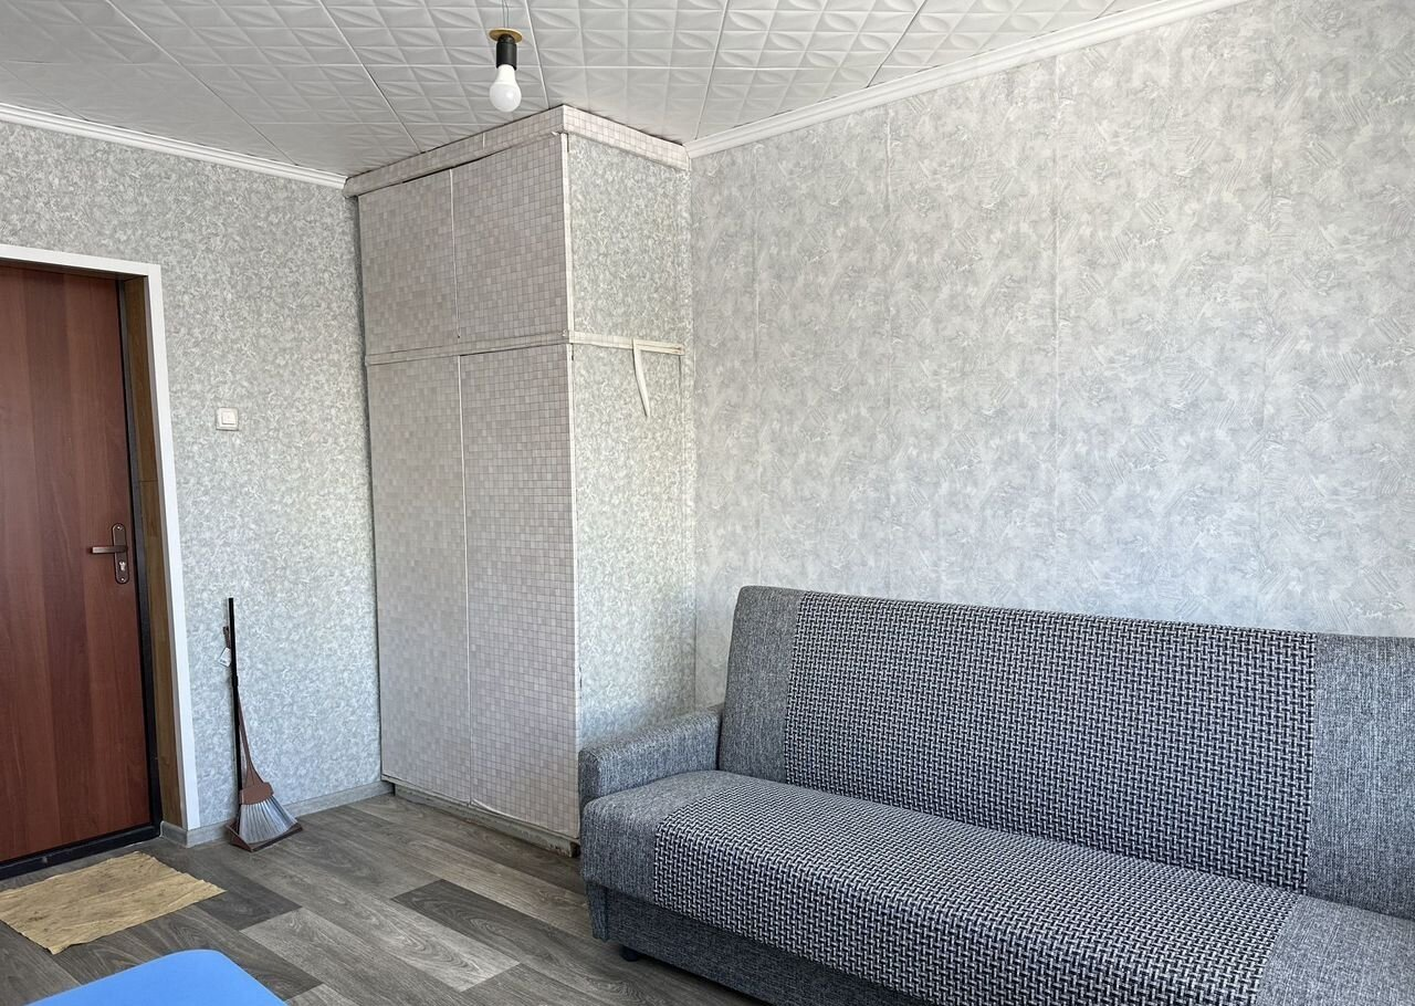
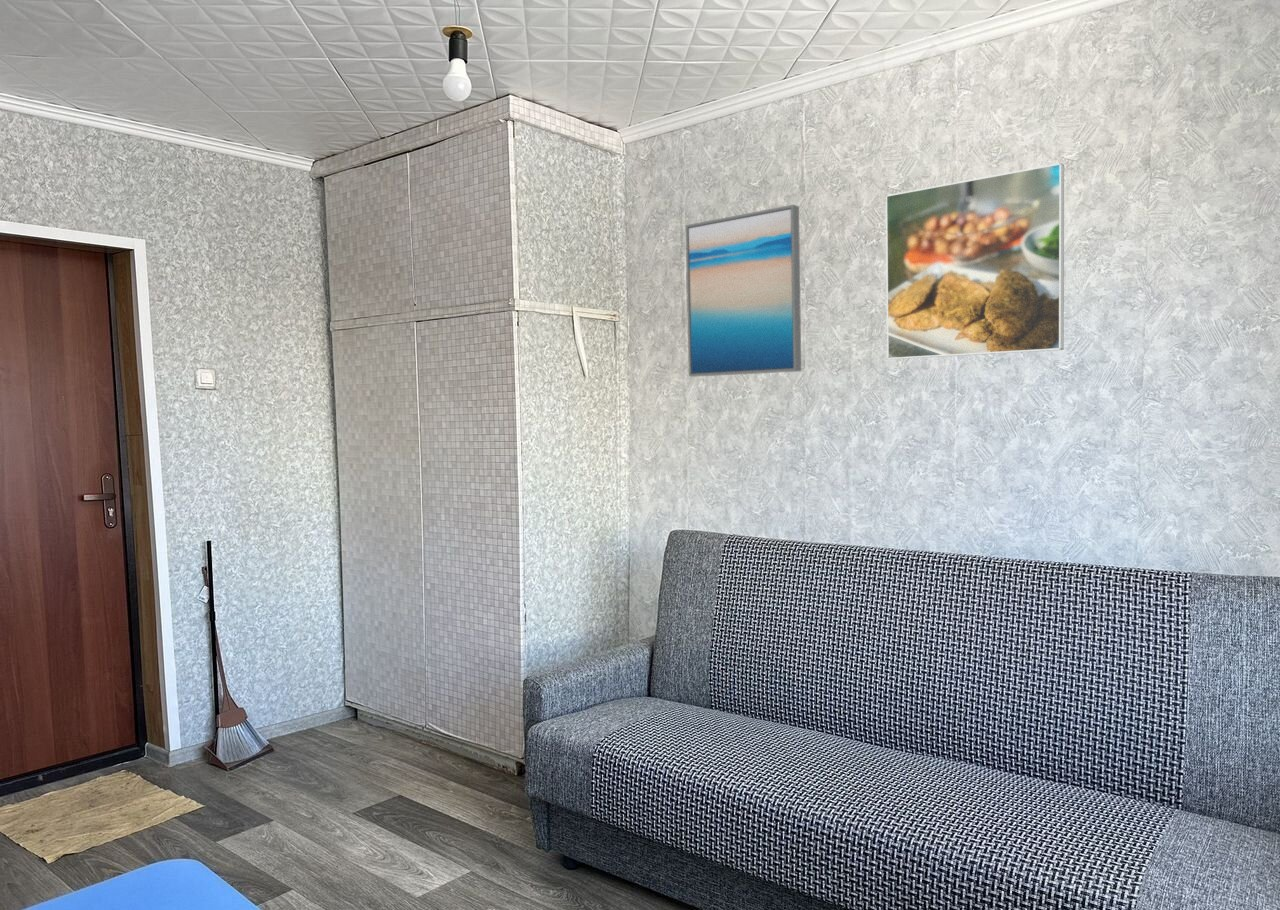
+ wall art [685,204,802,378]
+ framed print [885,162,1065,360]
